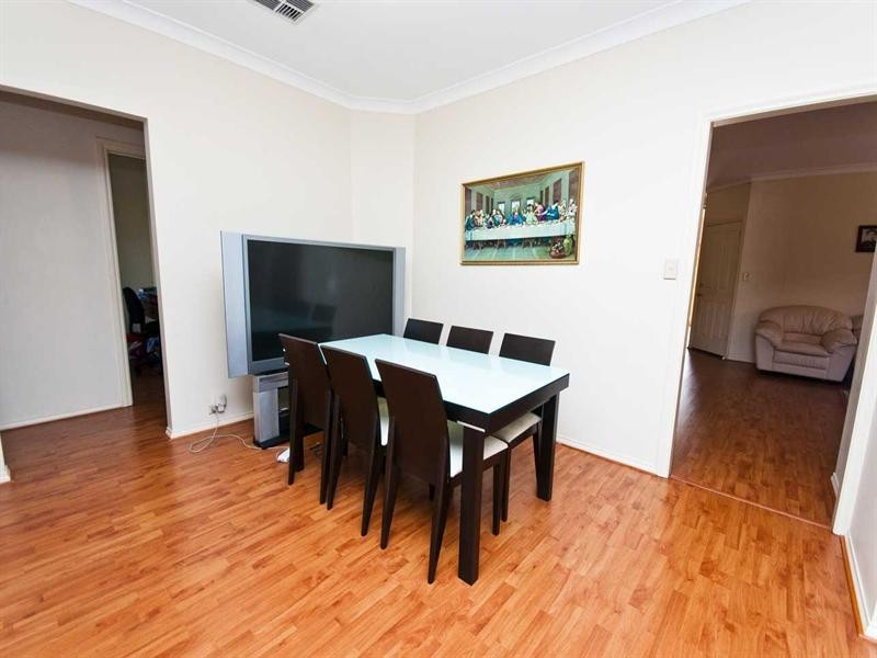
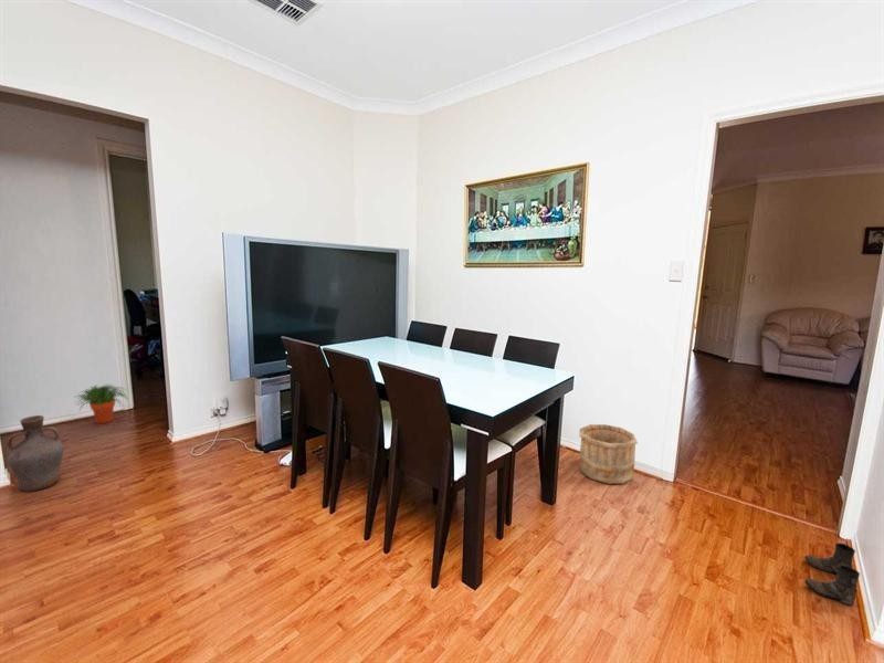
+ potted plant [75,382,129,424]
+ vase [7,414,64,493]
+ wooden bucket [578,423,639,485]
+ boots [803,543,861,607]
